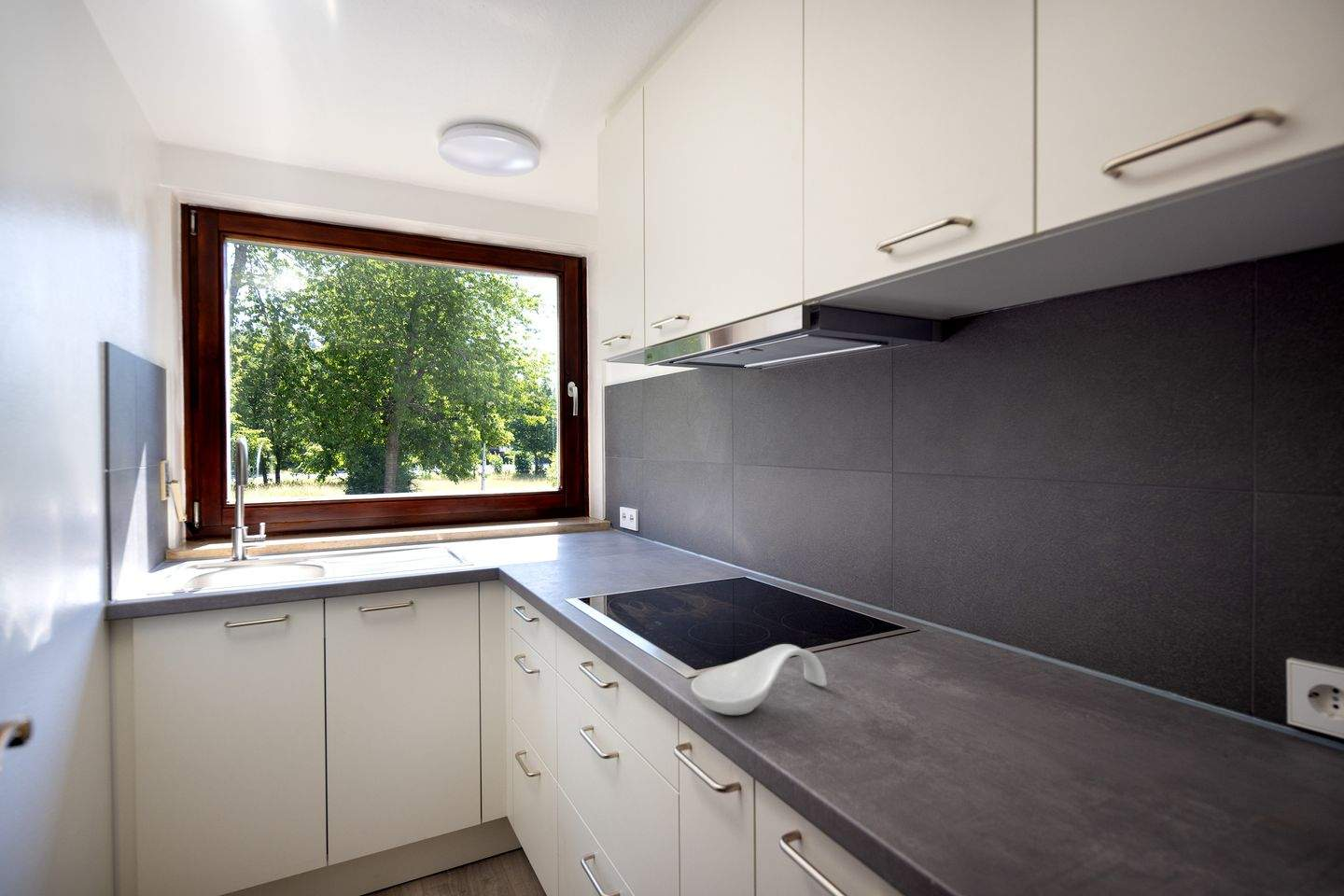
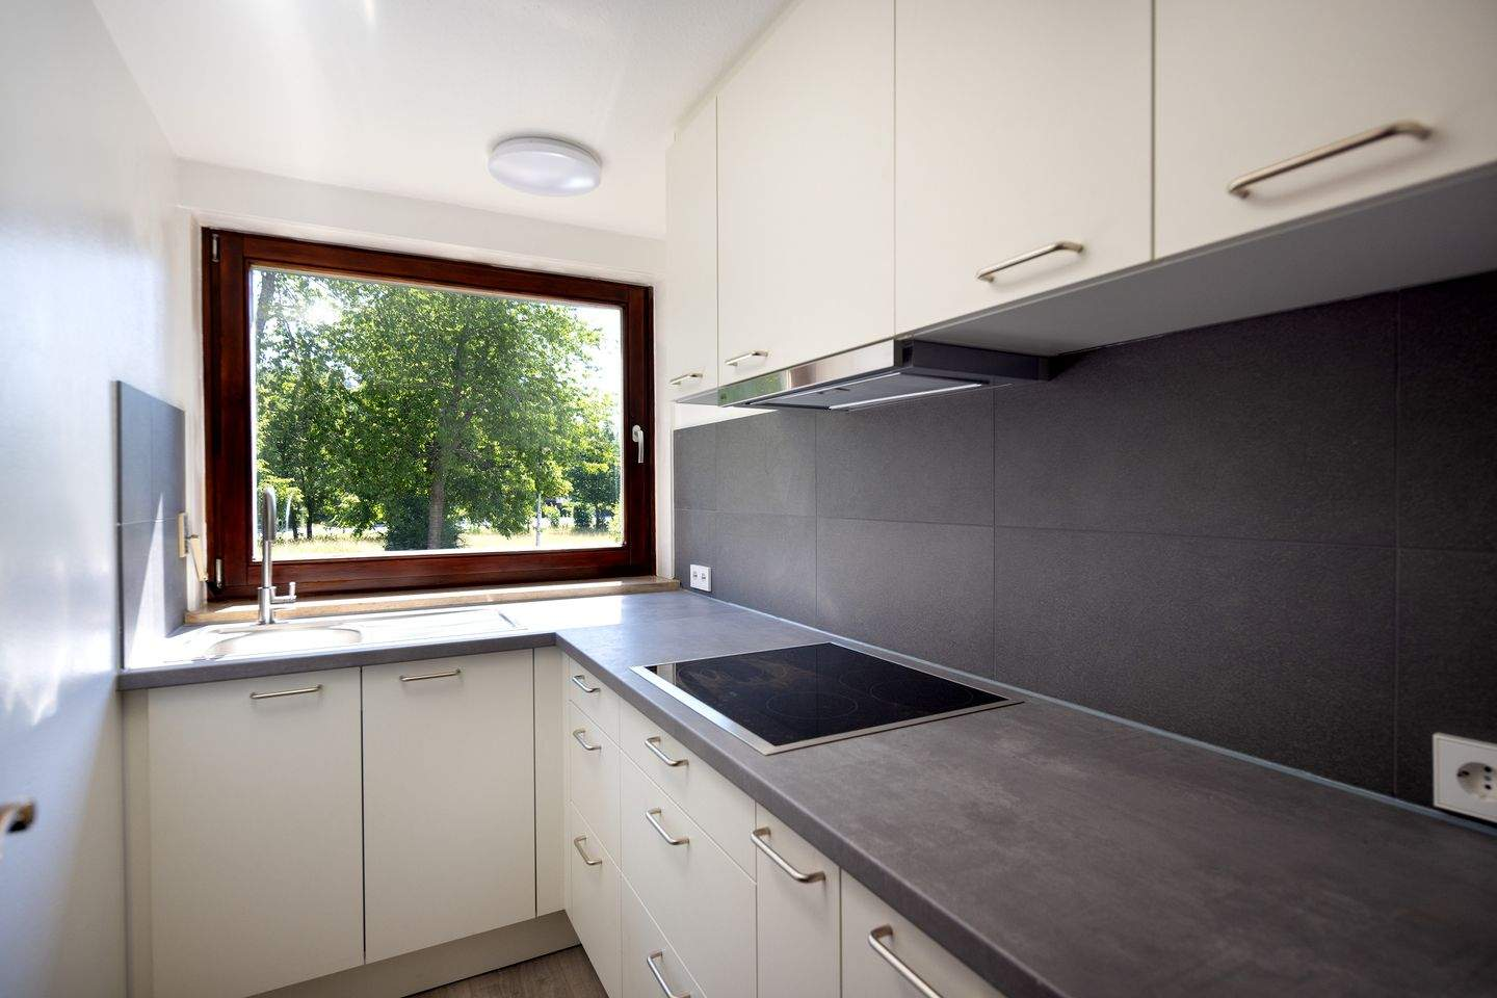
- spoon rest [691,643,828,716]
